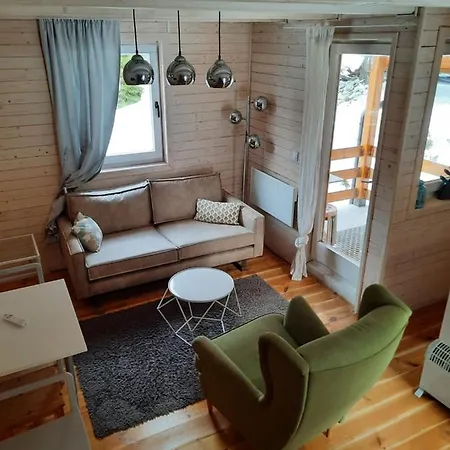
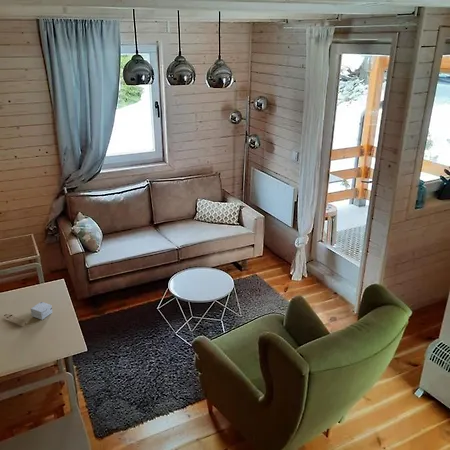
+ small box [30,301,53,321]
